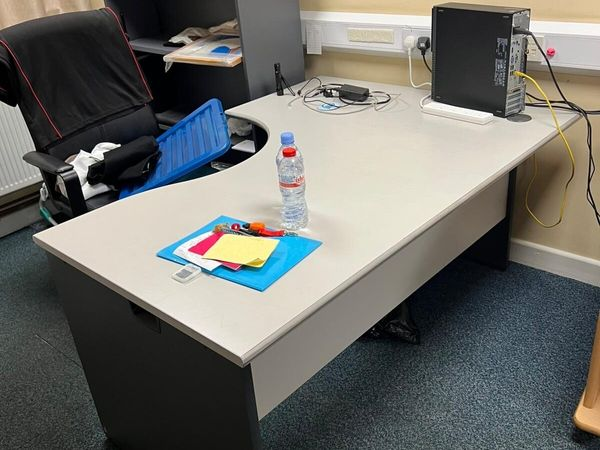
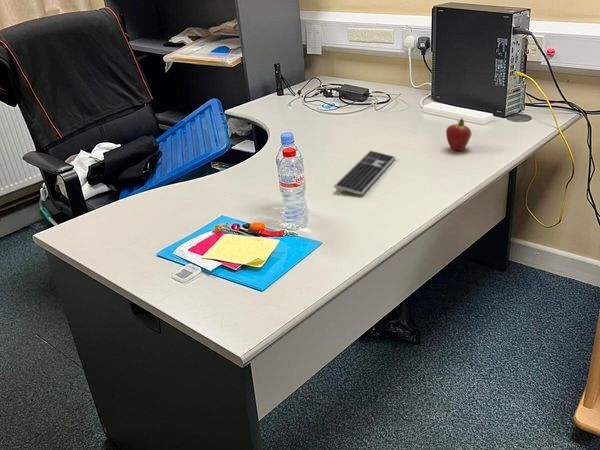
+ keyboard [333,150,396,196]
+ fruit [445,118,472,152]
